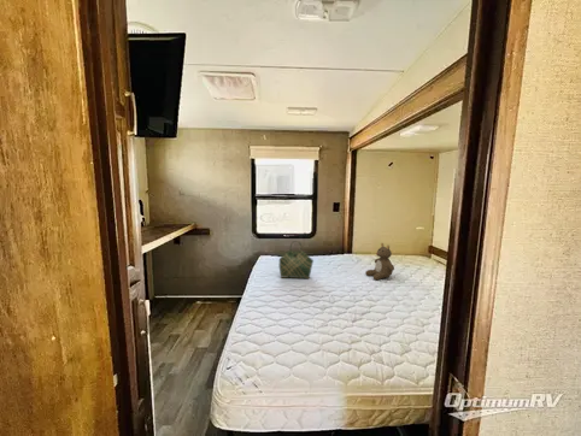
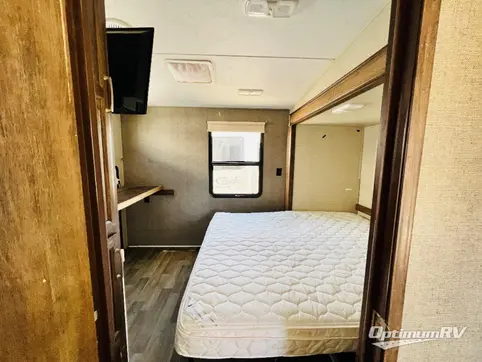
- tote bag [277,240,315,279]
- teddy bear [364,242,395,281]
